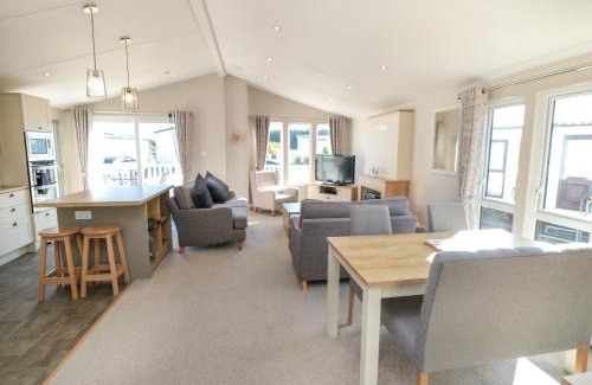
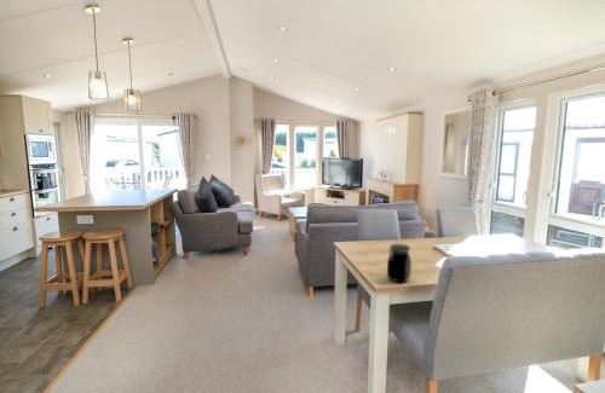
+ jar [386,243,413,284]
